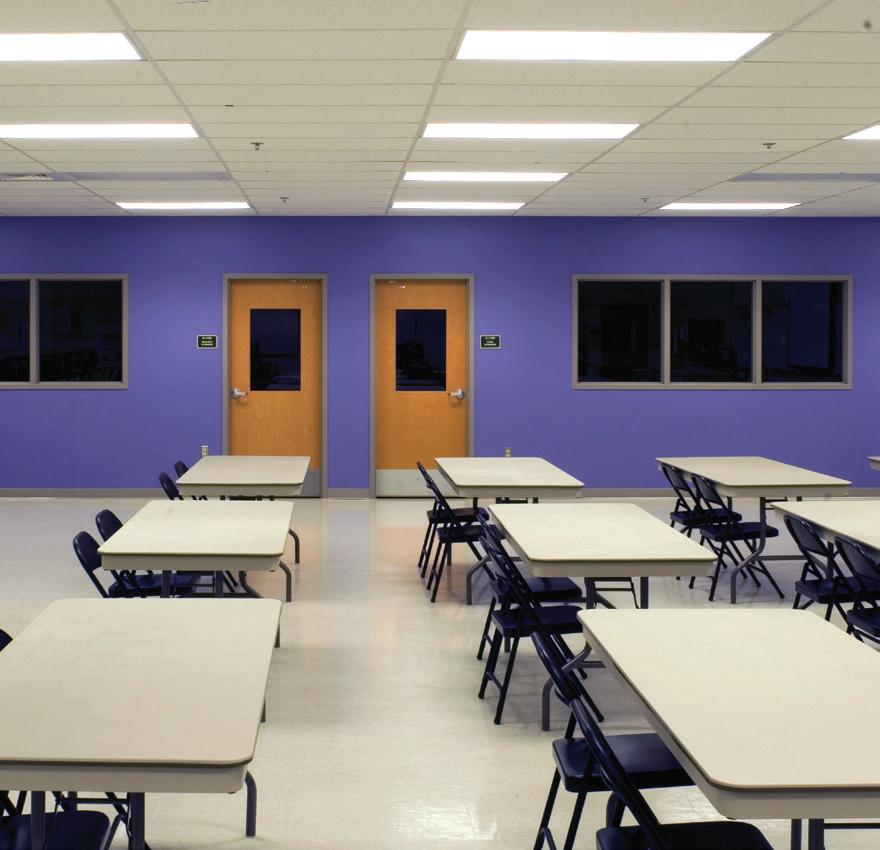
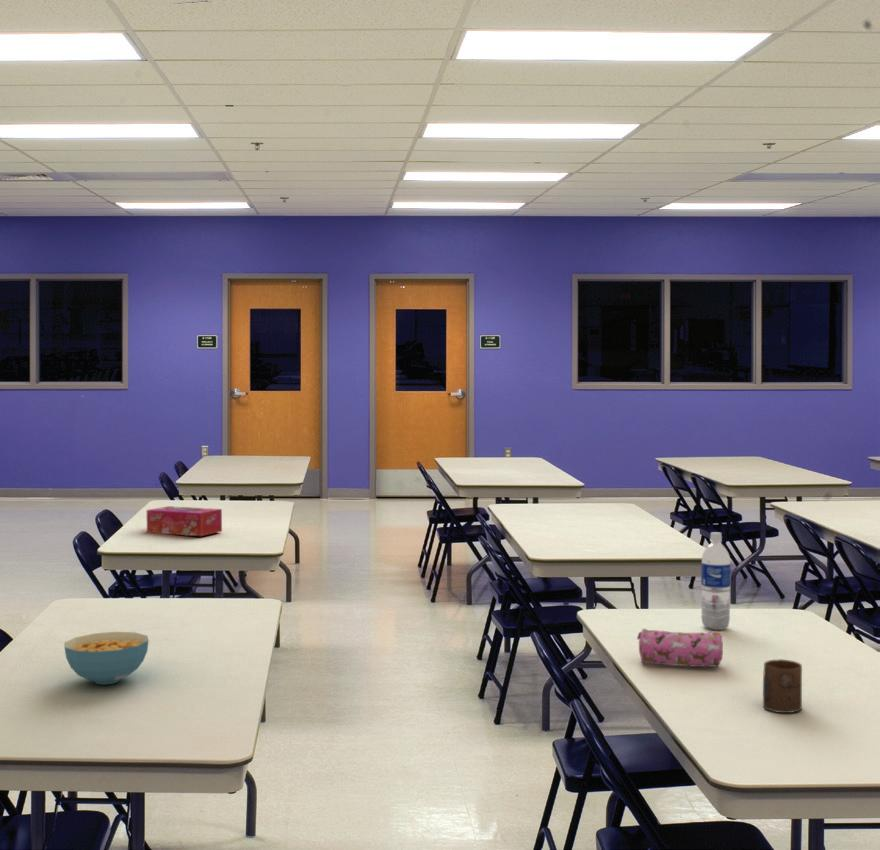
+ pencil case [636,628,724,668]
+ water bottle [700,531,731,631]
+ cup [762,658,803,714]
+ cereal bowl [63,631,150,685]
+ tissue box [146,505,223,537]
